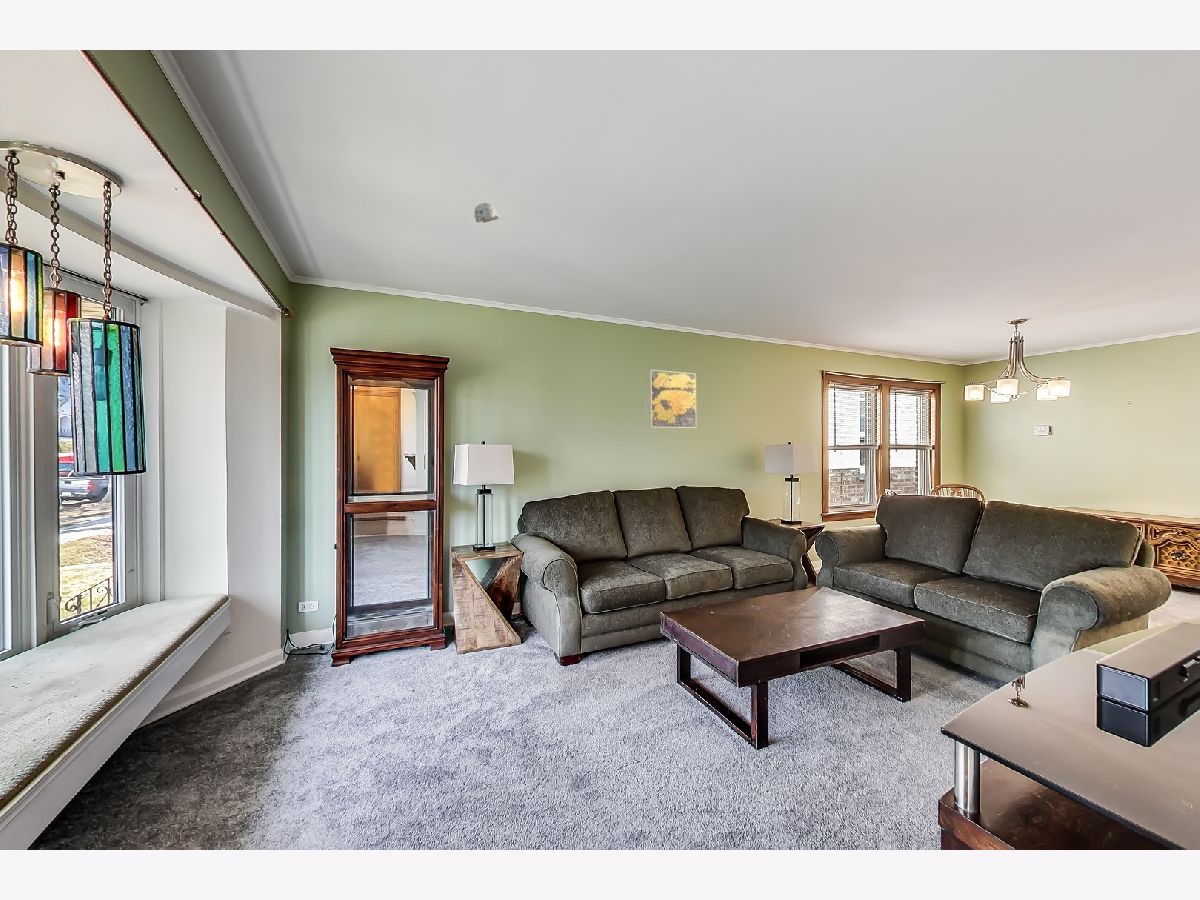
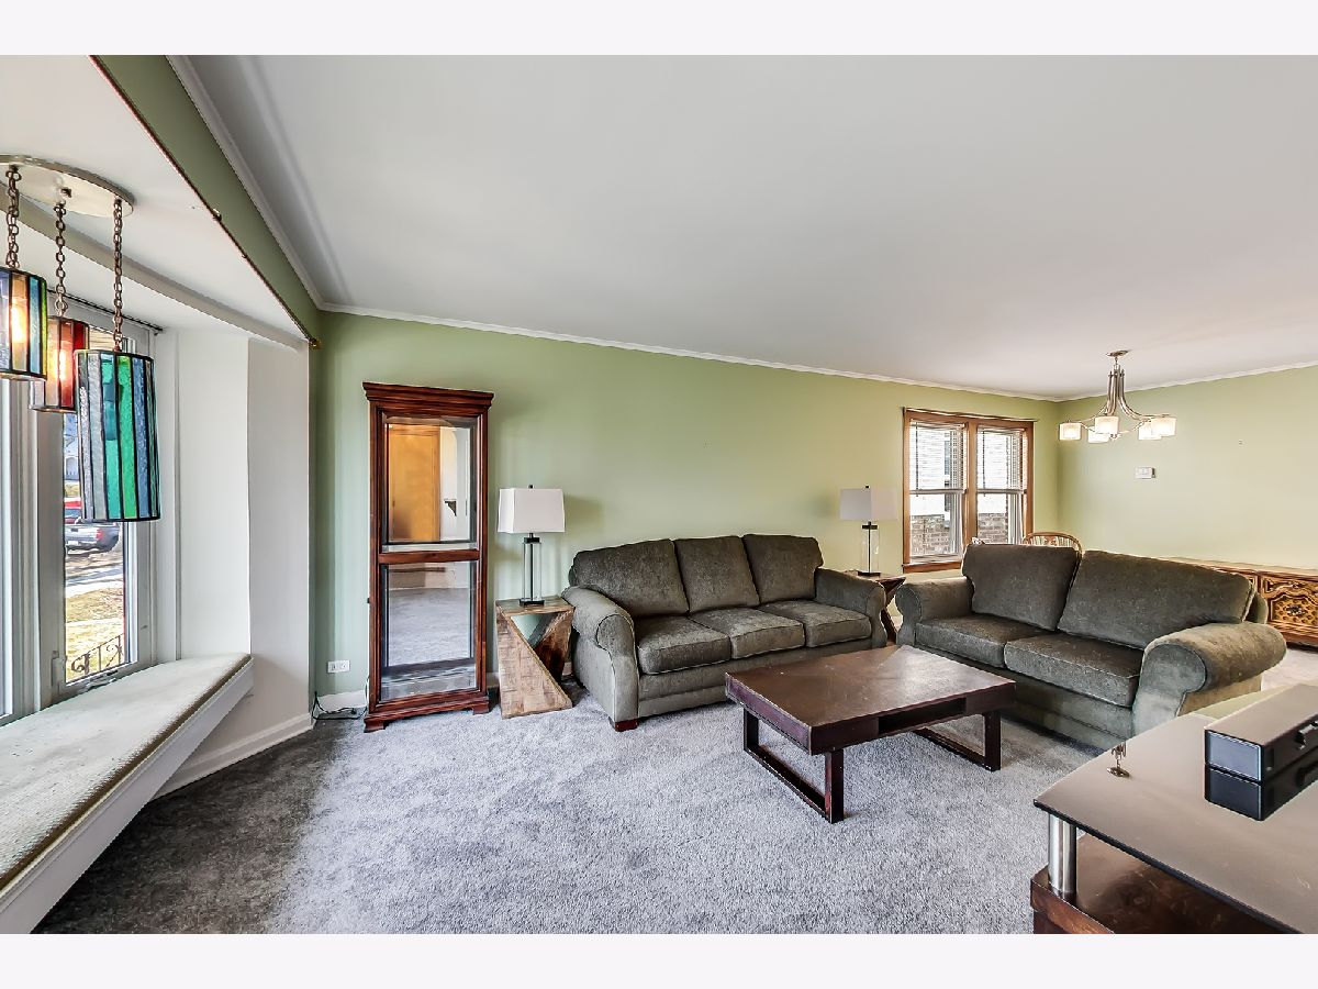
- smoke detector [474,202,499,224]
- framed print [648,369,697,429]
